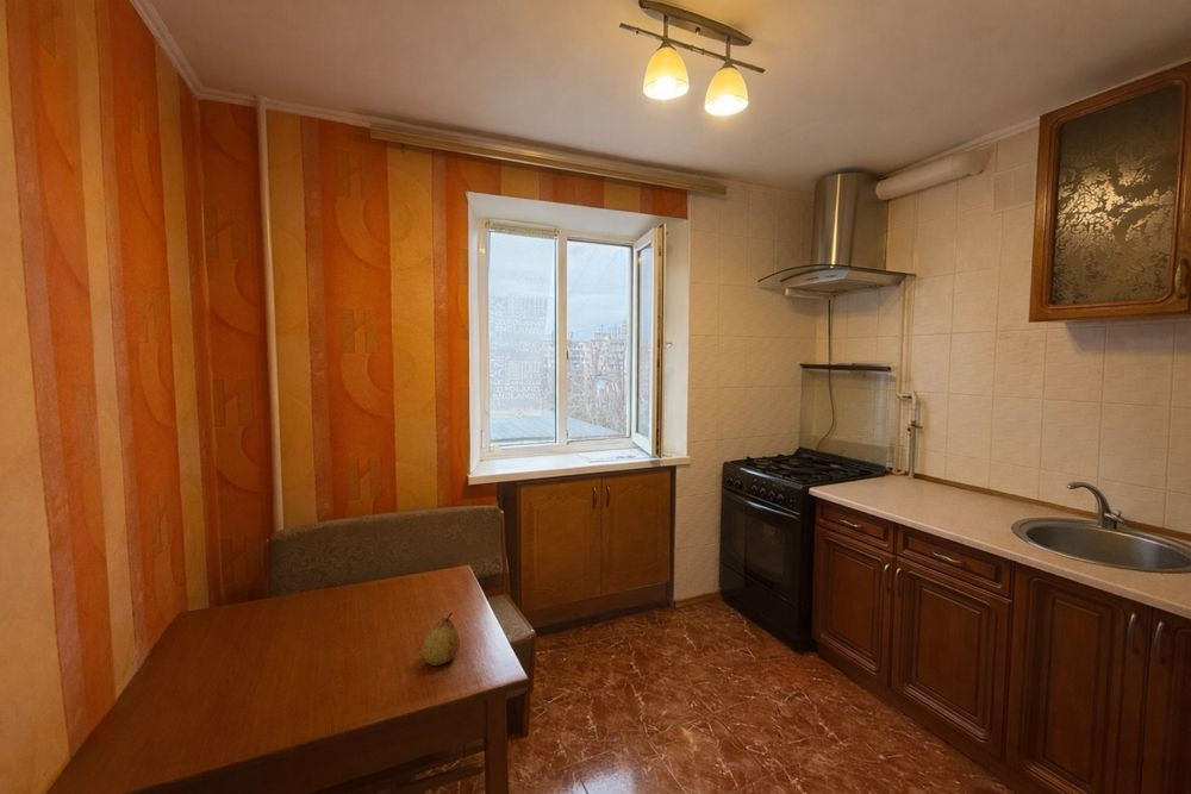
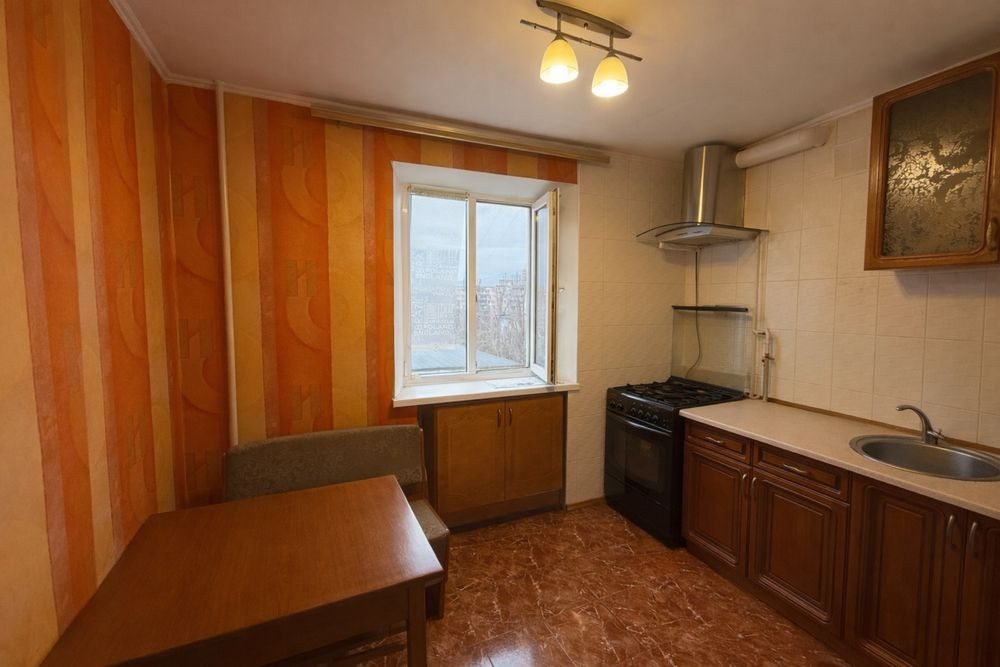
- fruit [420,612,461,667]
